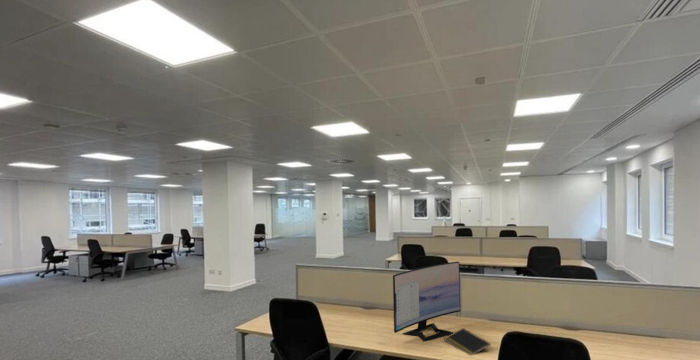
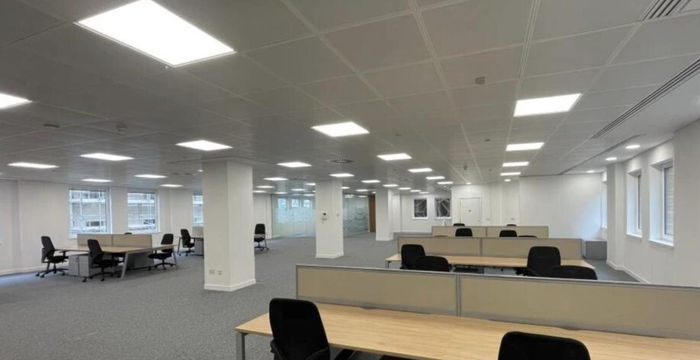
- notepad [443,327,492,356]
- computer monitor [392,261,461,343]
